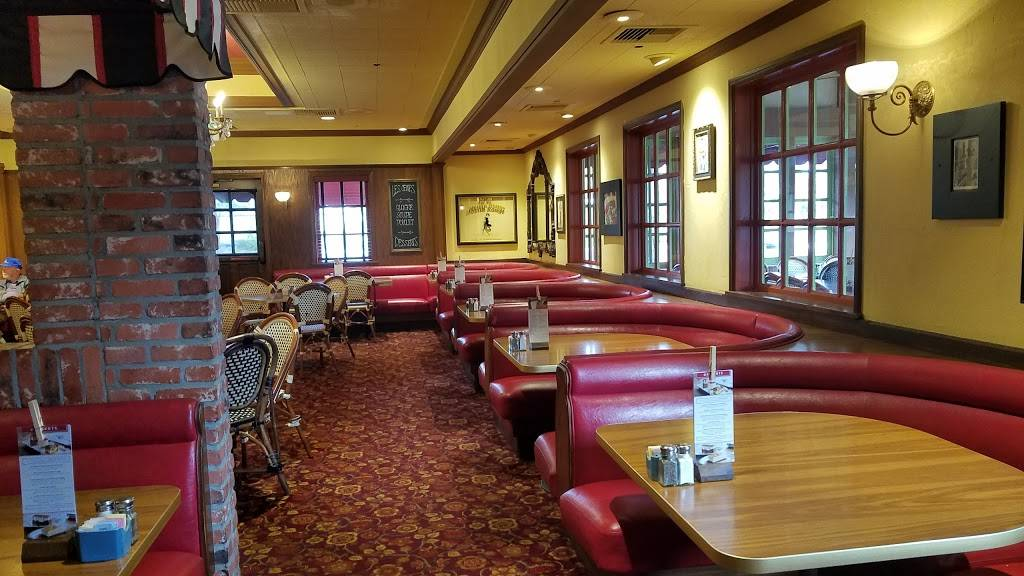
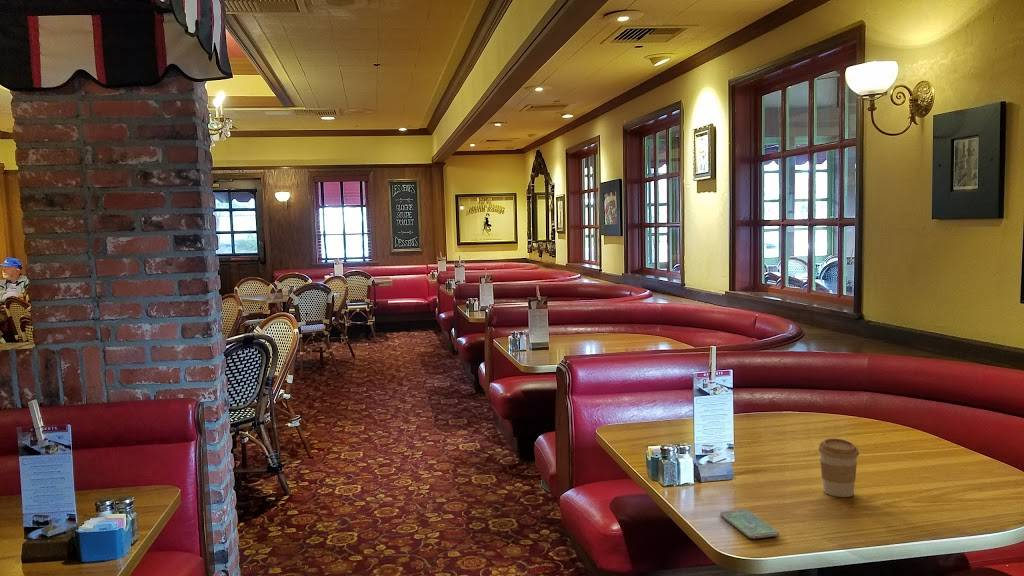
+ coffee cup [817,437,860,498]
+ smartphone [719,508,780,540]
